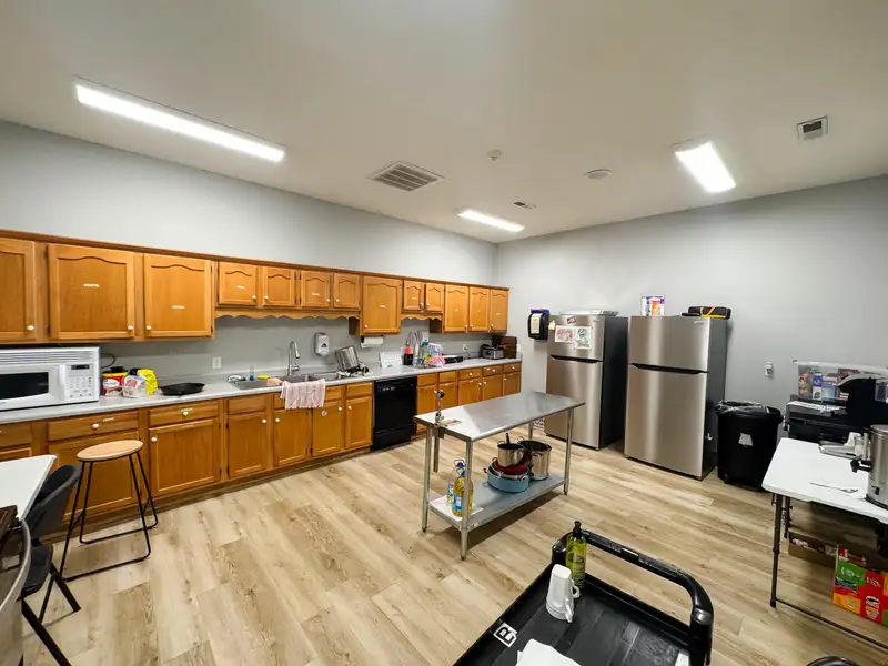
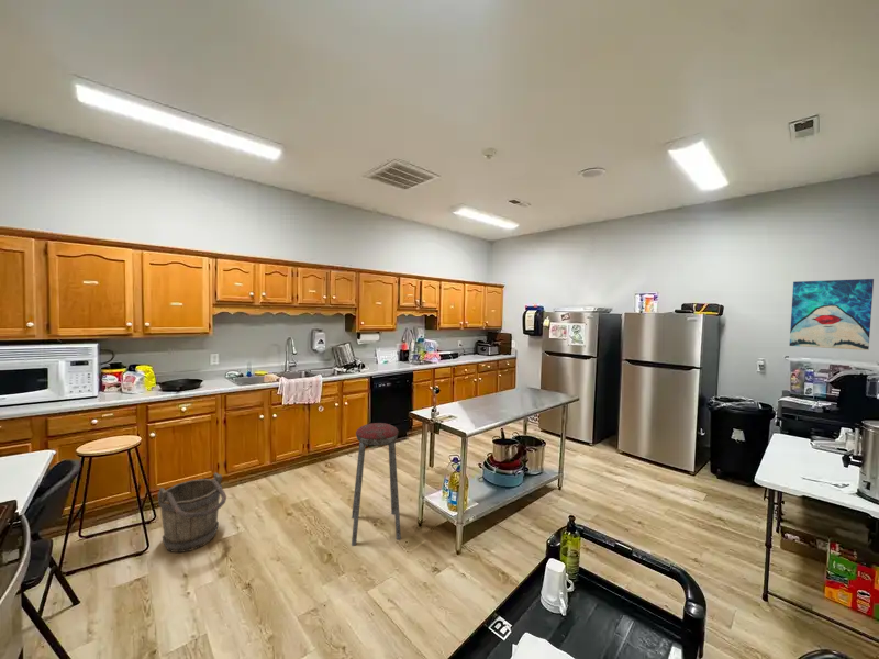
+ wall art [789,278,875,351]
+ music stool [351,422,402,547]
+ bucket [157,471,227,554]
